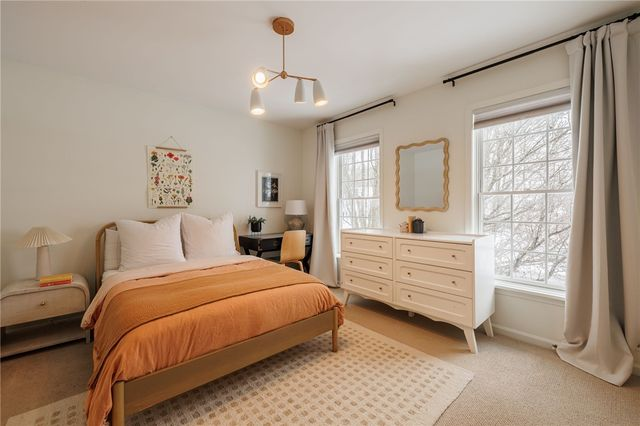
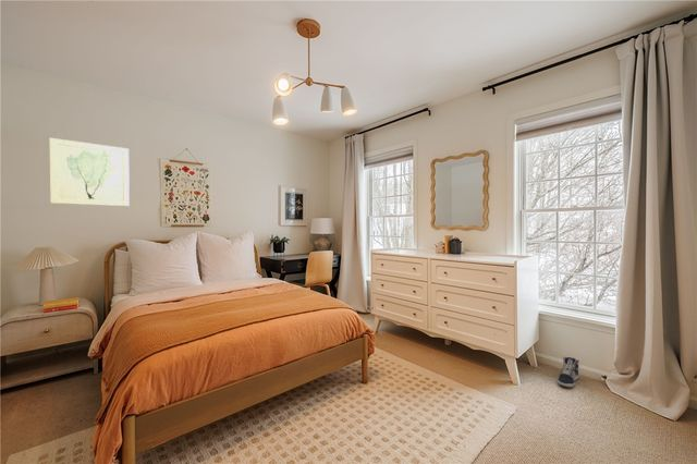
+ sneaker [557,356,580,389]
+ wall art [49,137,131,207]
